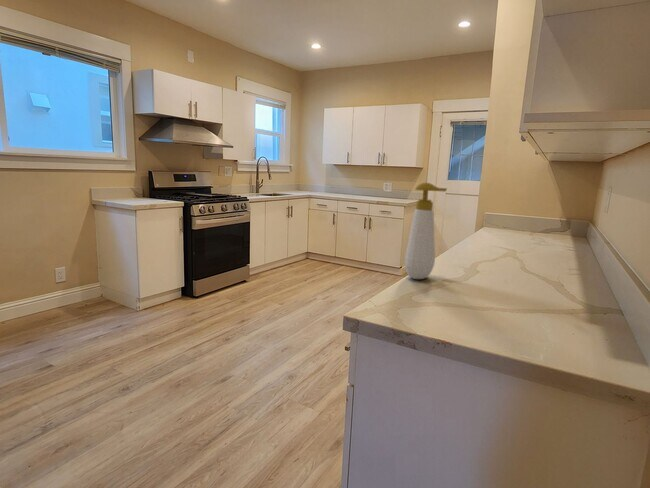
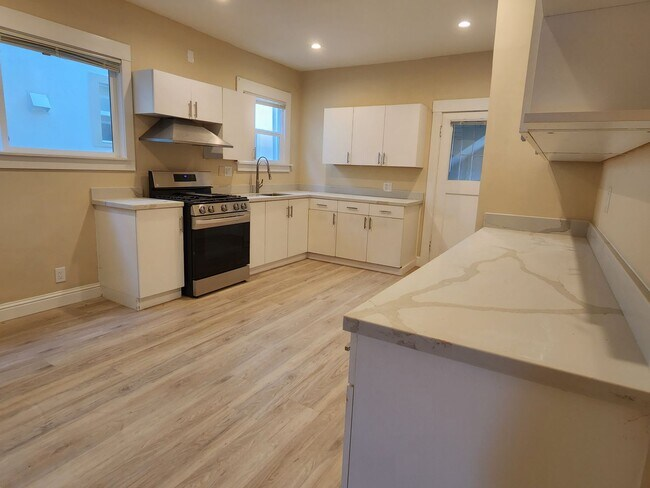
- soap bottle [404,181,448,280]
